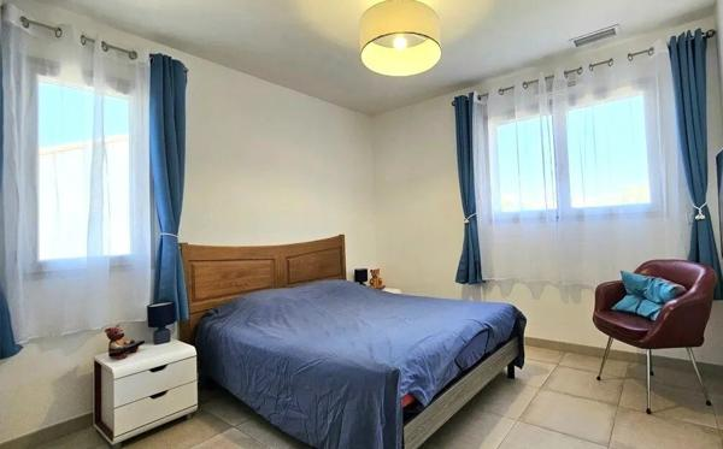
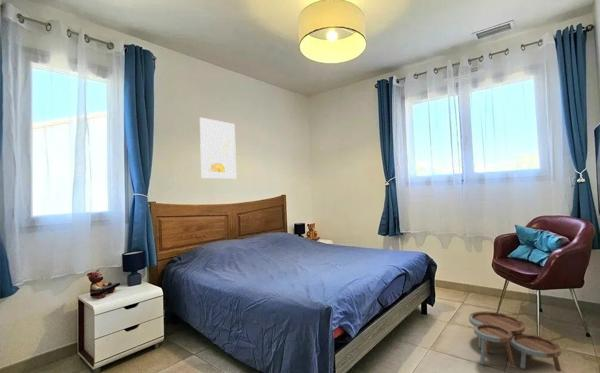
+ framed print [199,117,237,180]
+ nesting tables [468,310,562,373]
